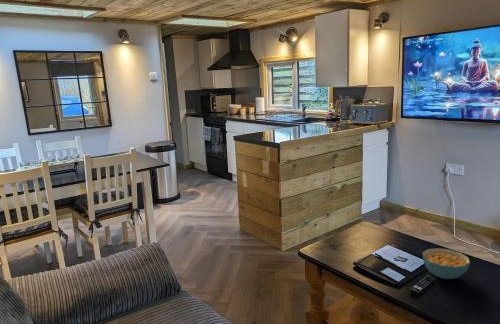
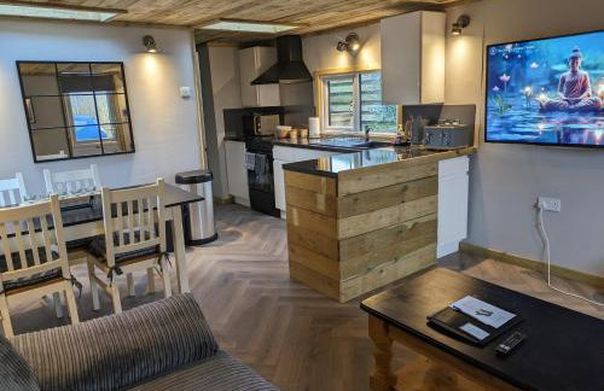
- cereal bowl [422,247,471,280]
